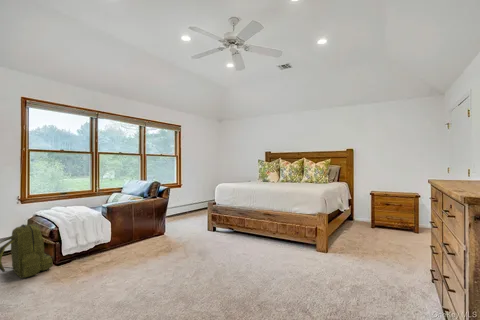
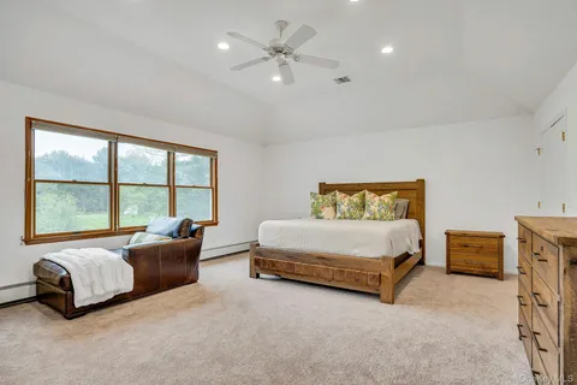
- backpack [0,223,54,279]
